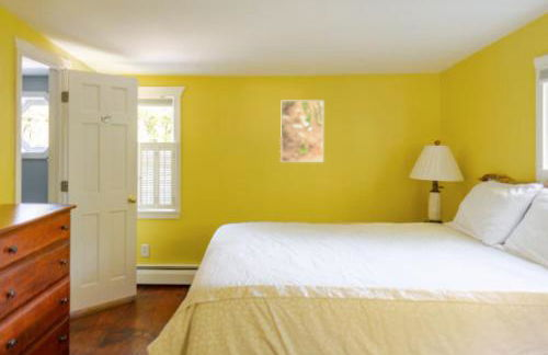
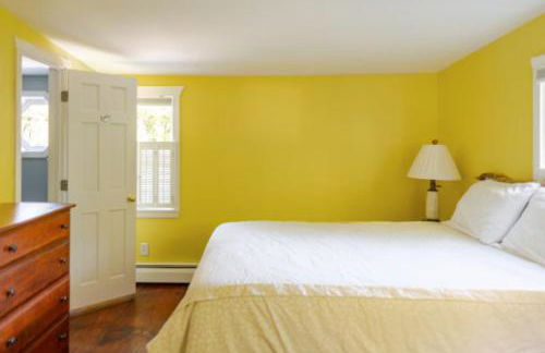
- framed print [279,100,324,163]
